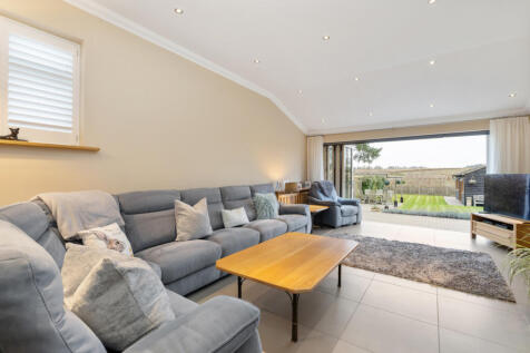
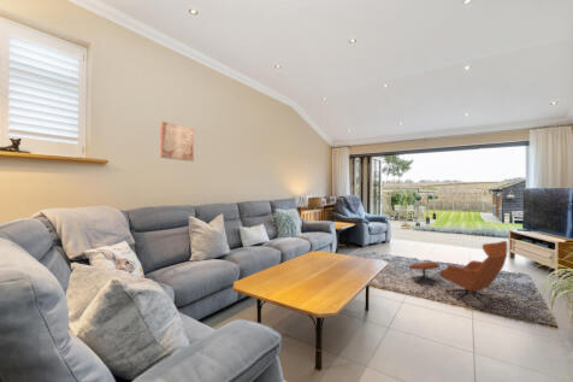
+ lounge chair [408,240,508,308]
+ wall art [159,121,195,163]
